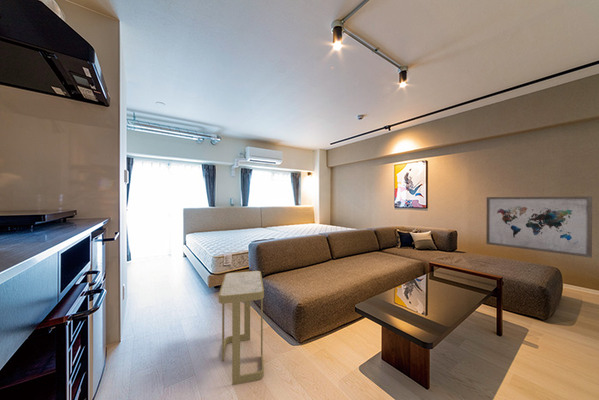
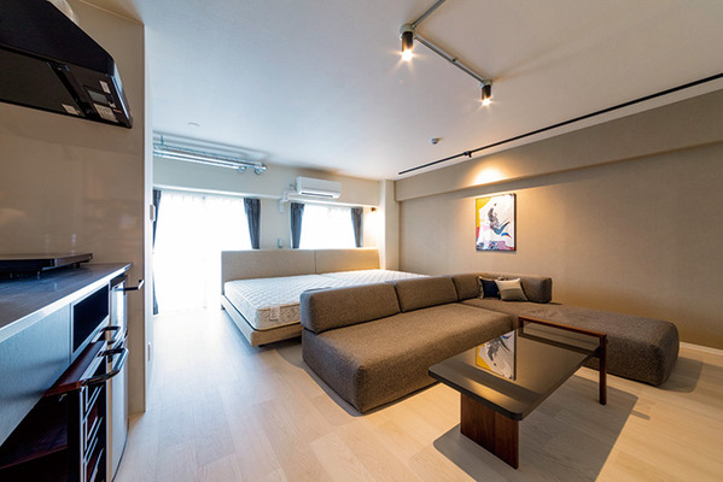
- side table [218,270,265,386]
- wall art [485,196,593,259]
